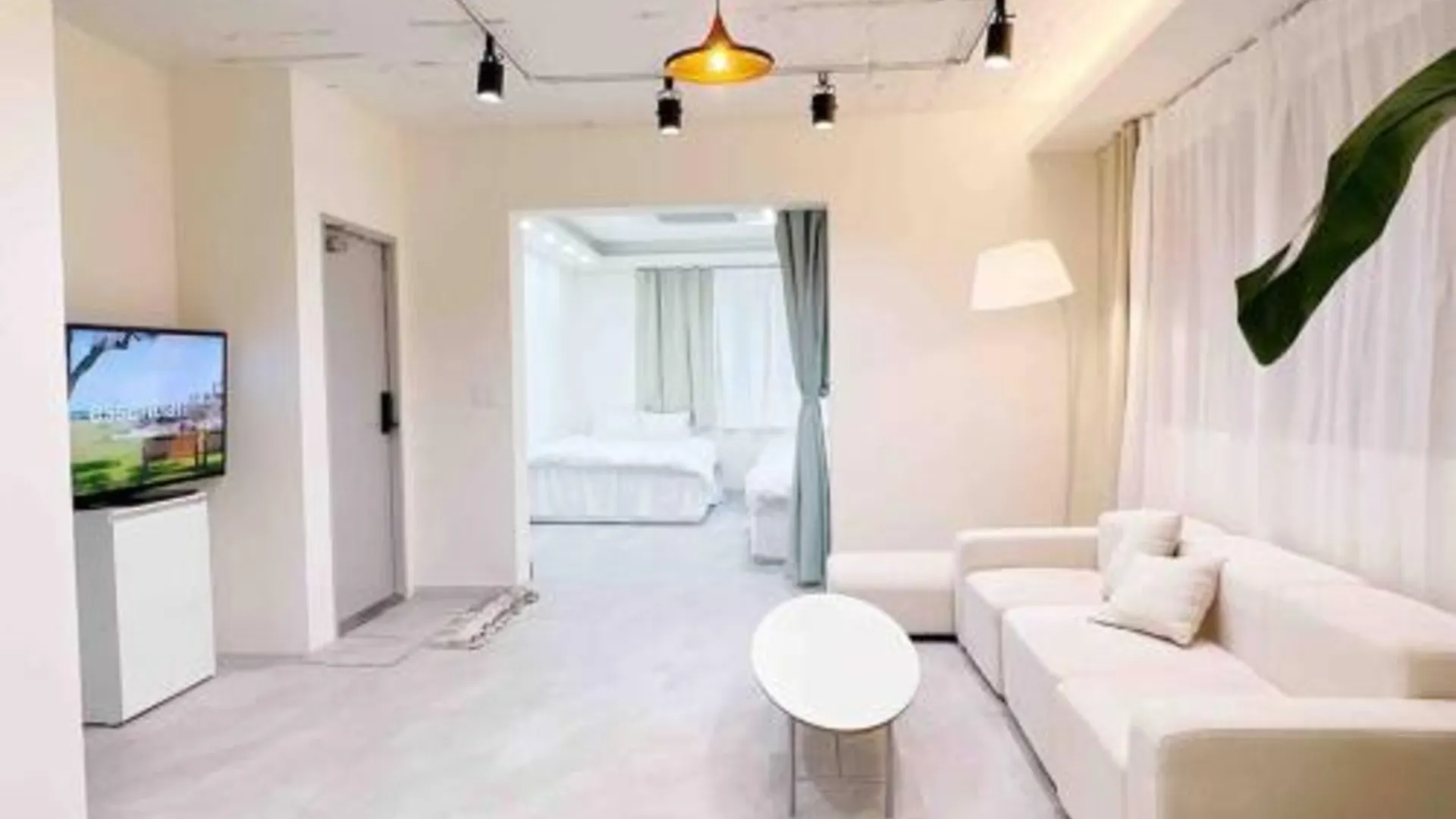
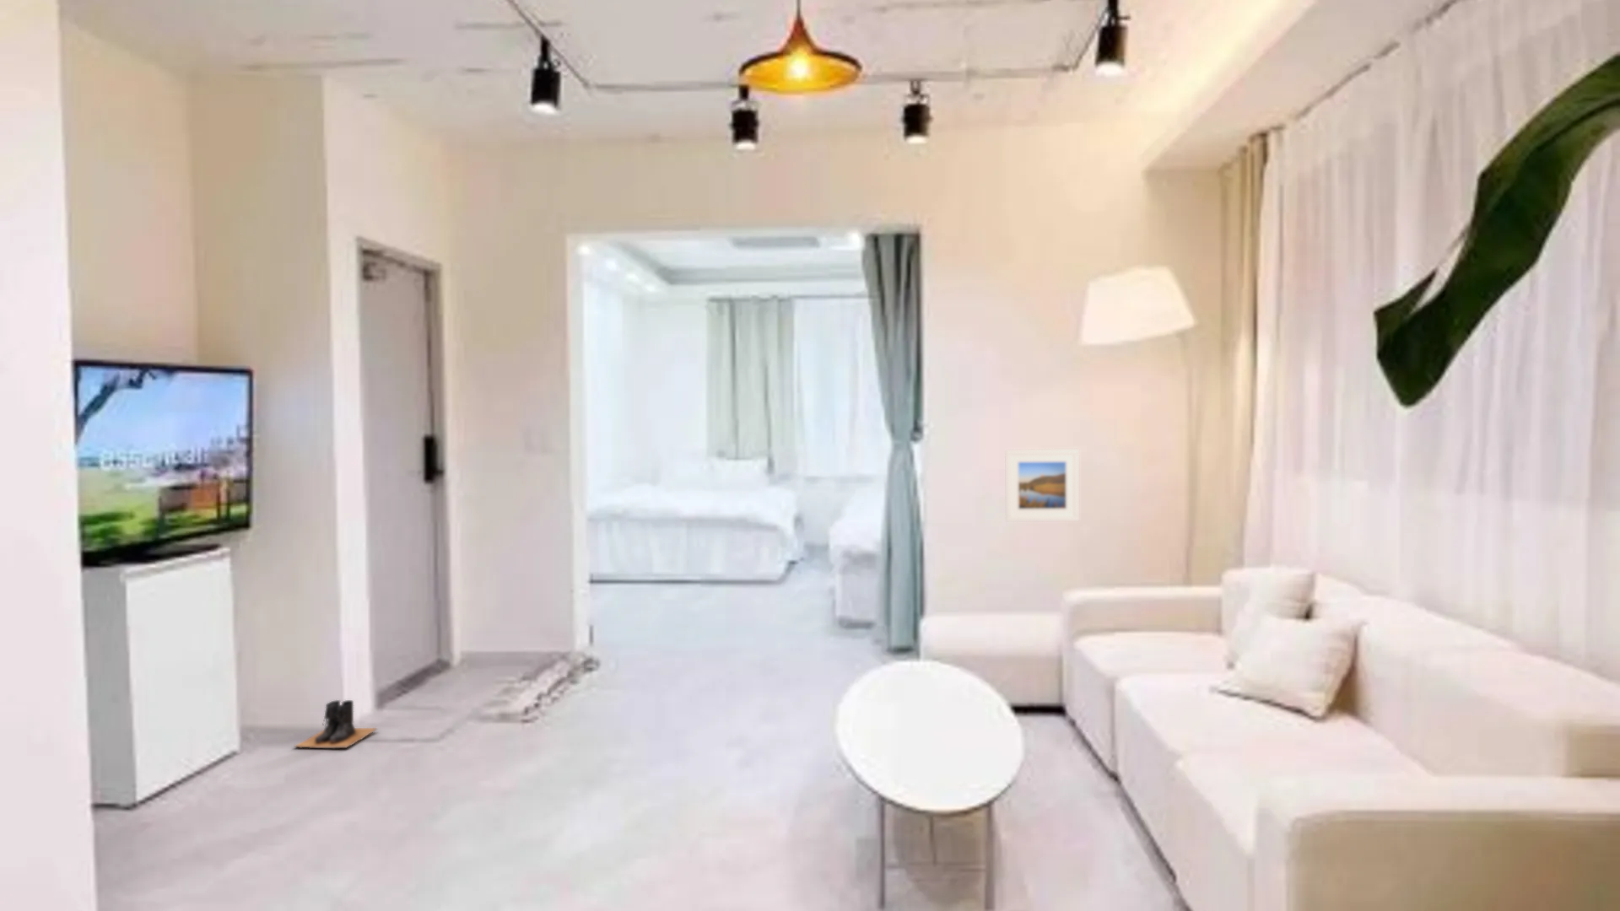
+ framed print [1004,448,1080,522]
+ boots [294,700,378,749]
